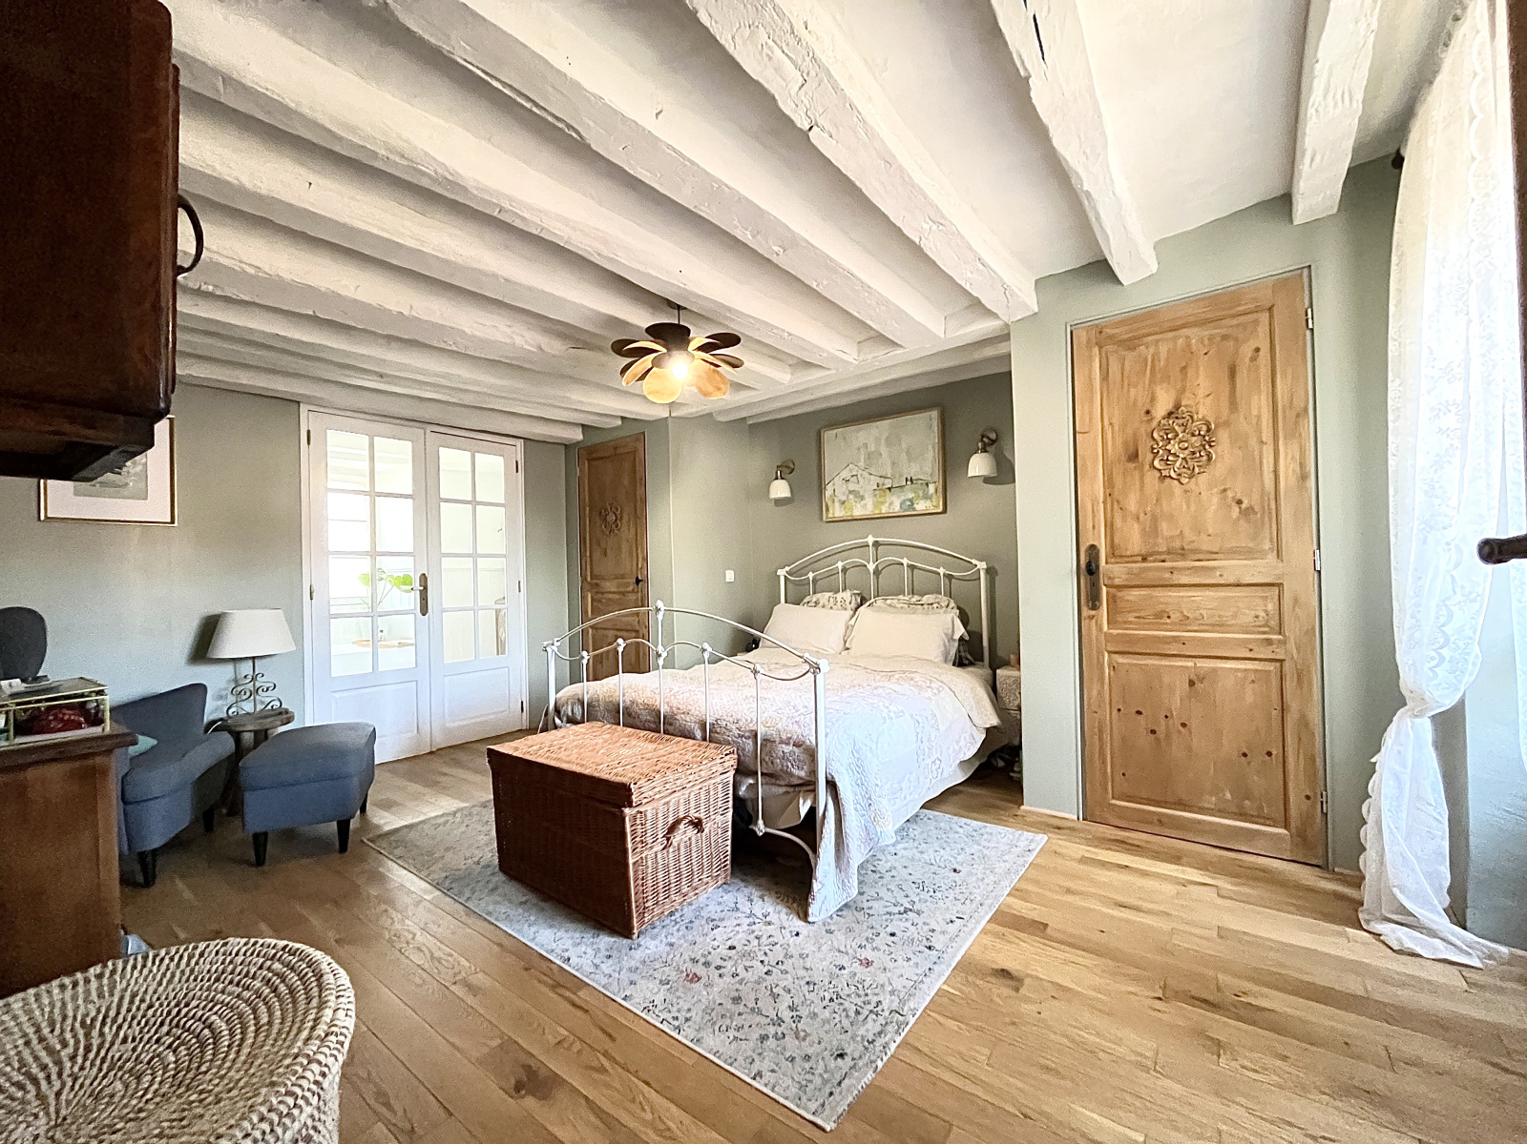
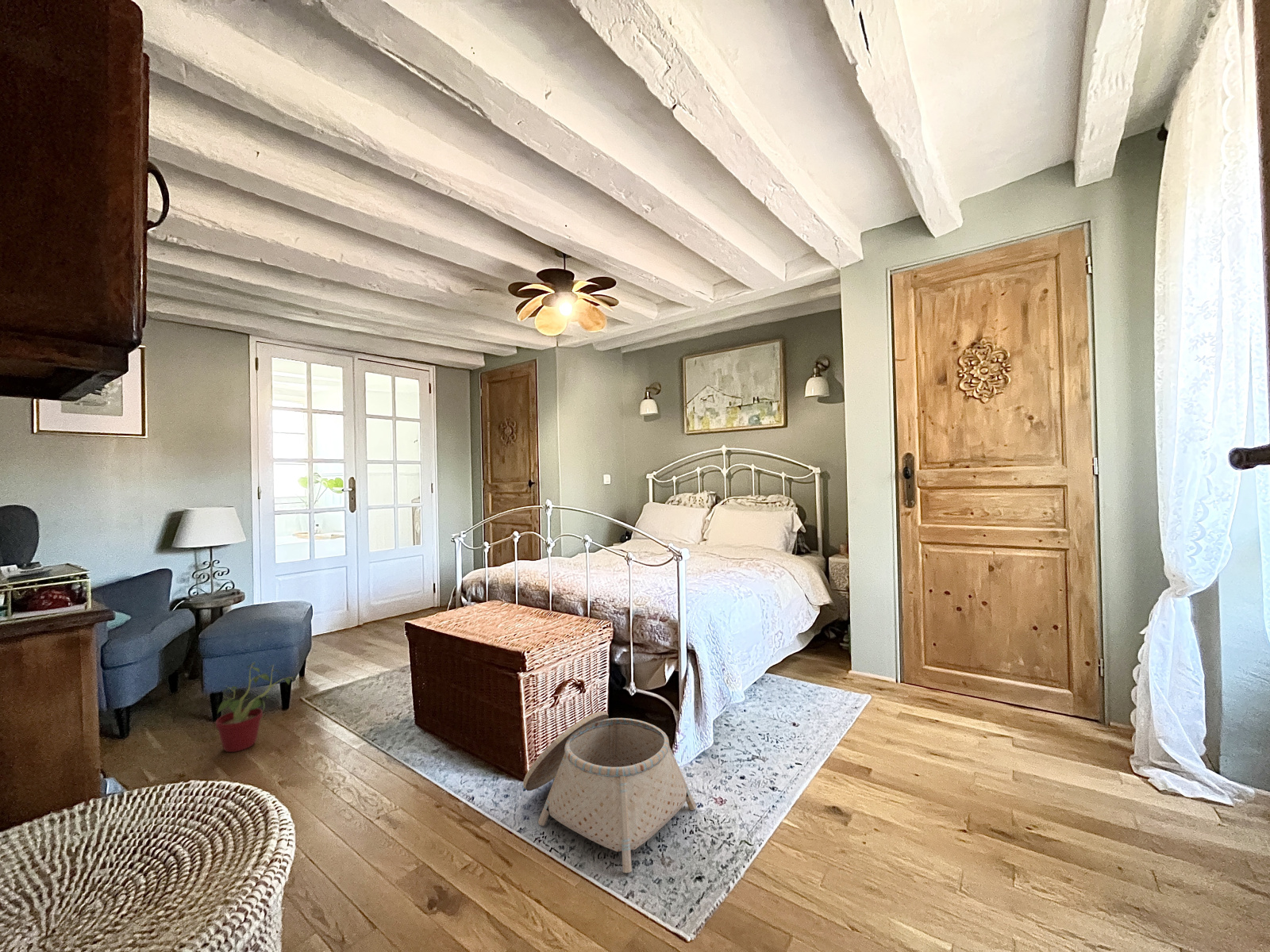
+ potted plant [215,662,300,753]
+ basket [522,710,697,873]
